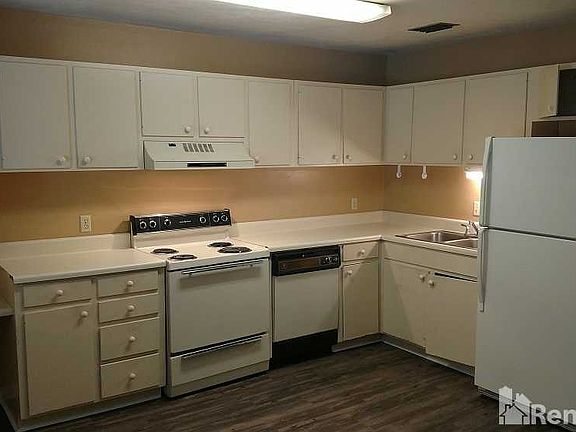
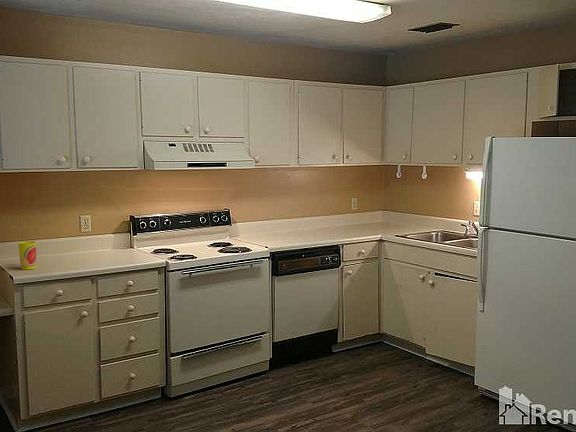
+ cup [17,240,38,271]
